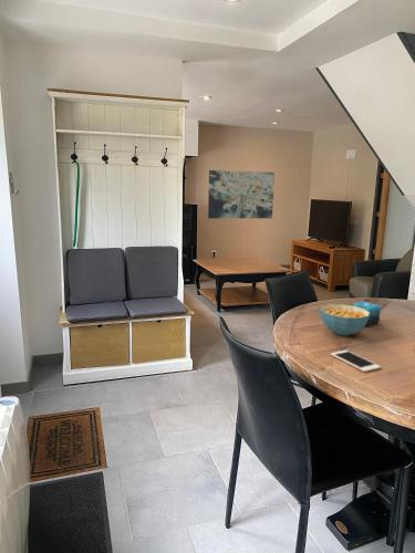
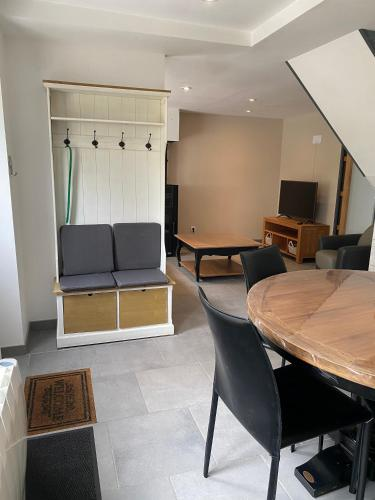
- candle [352,300,382,327]
- cell phone [330,349,382,373]
- wall art [207,169,276,220]
- cereal bowl [319,303,370,336]
